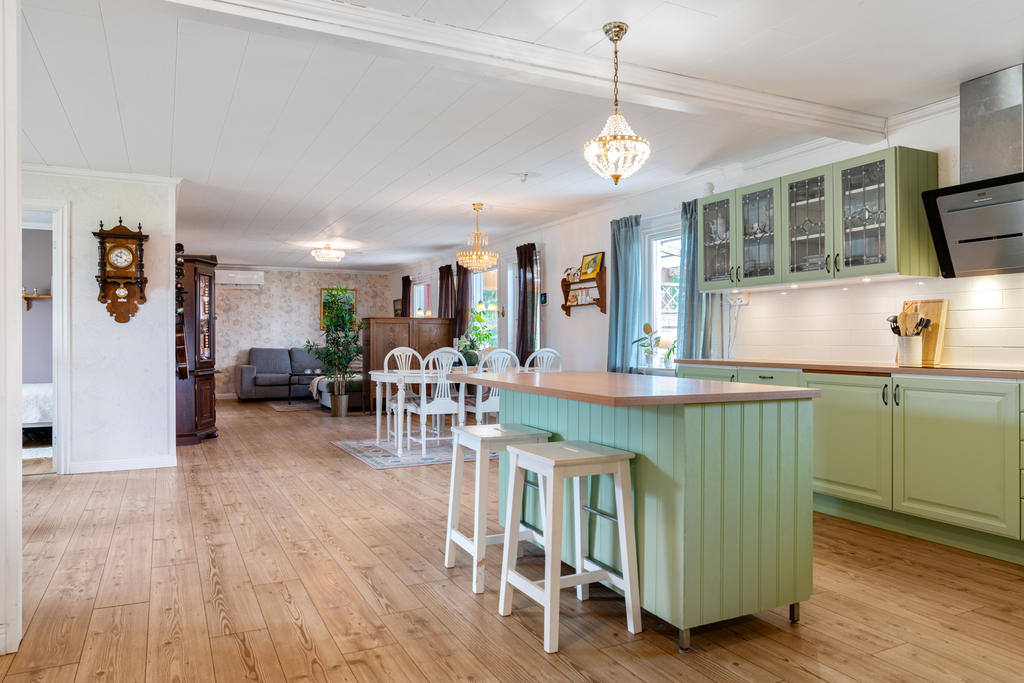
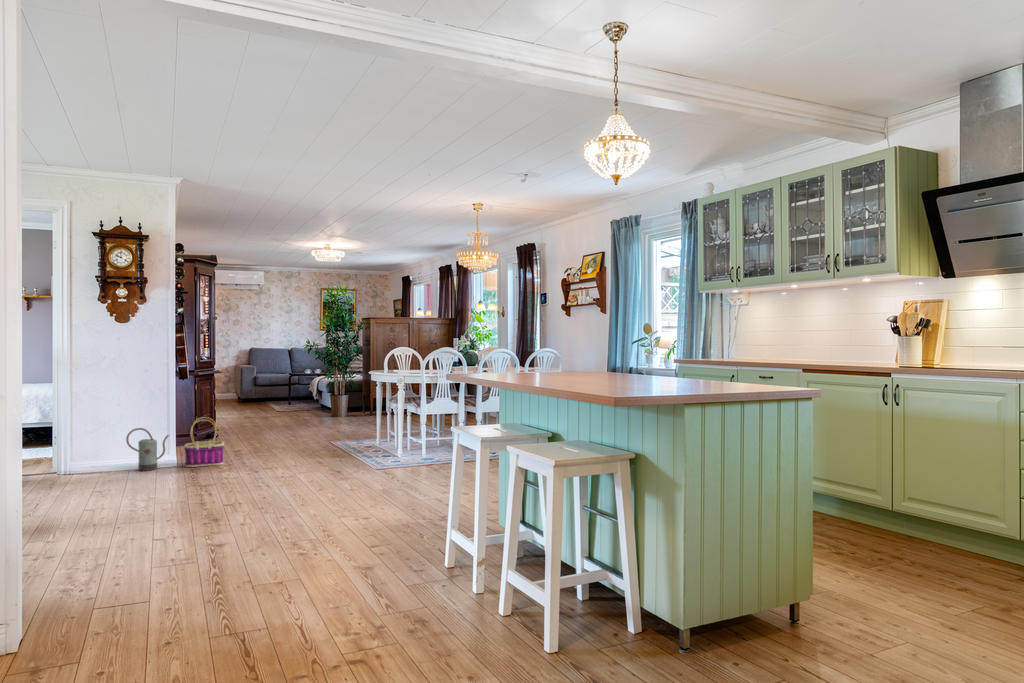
+ watering can [125,427,170,472]
+ basket [183,416,225,468]
